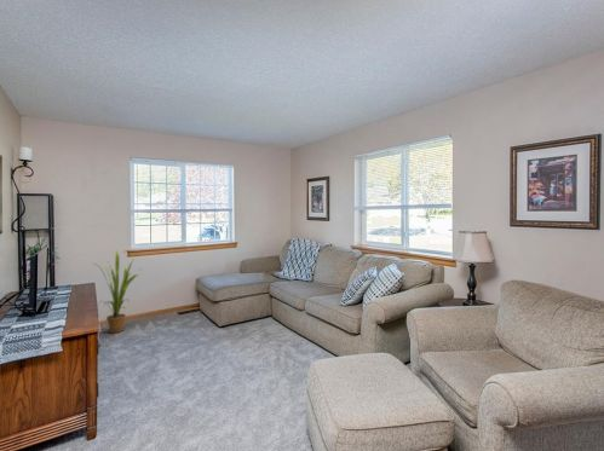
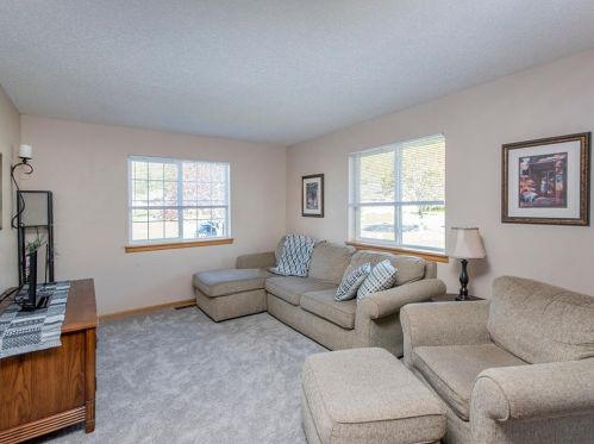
- house plant [93,249,139,334]
